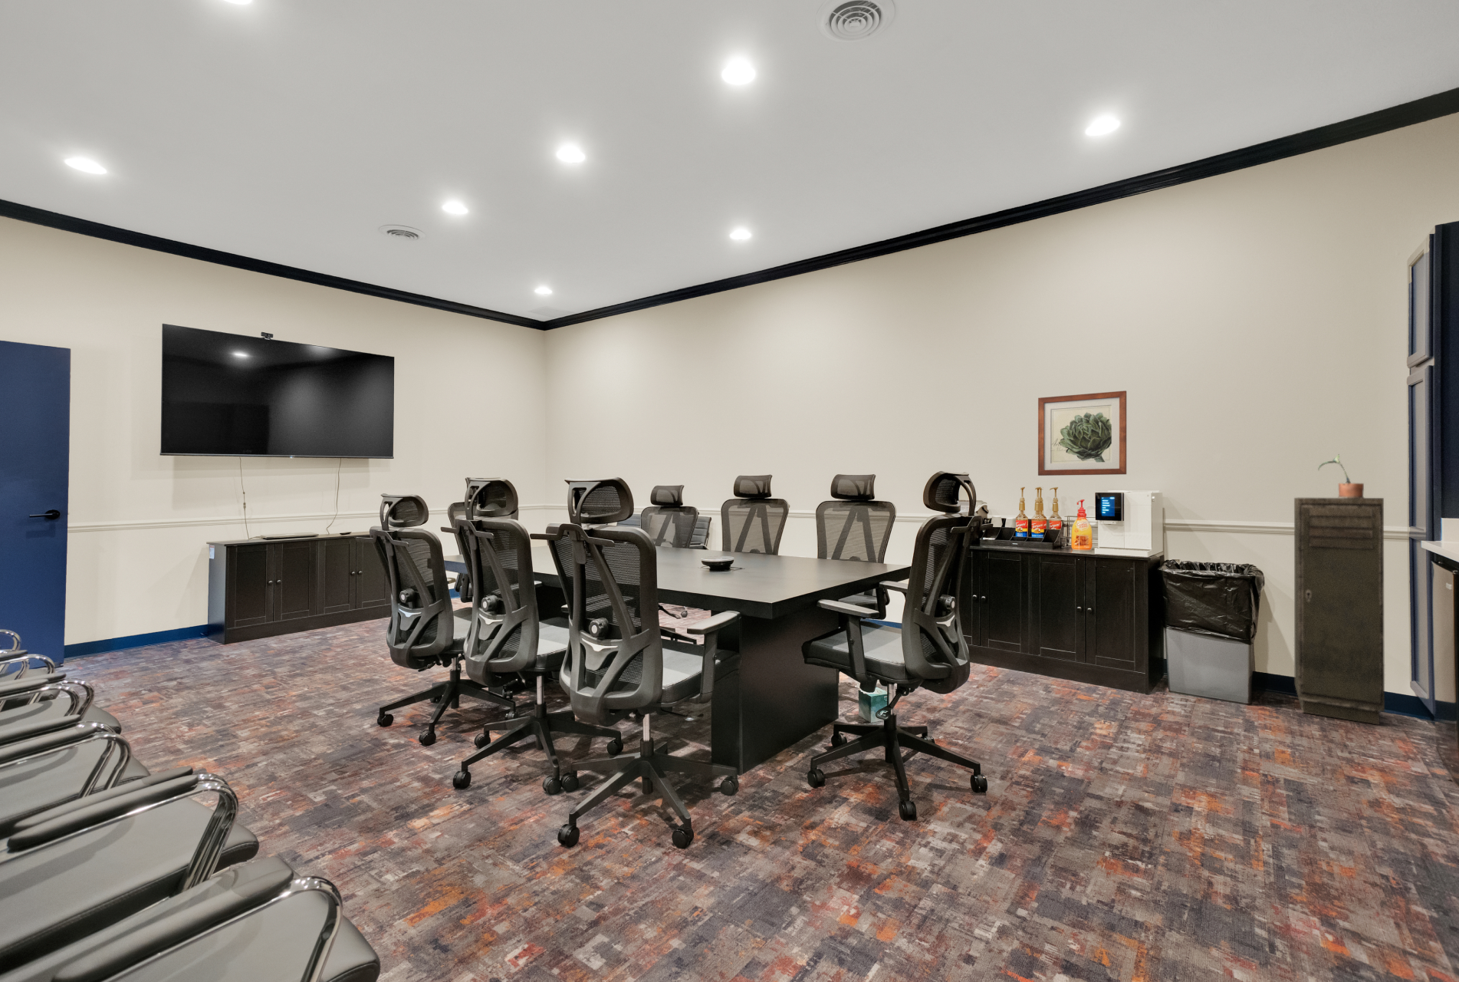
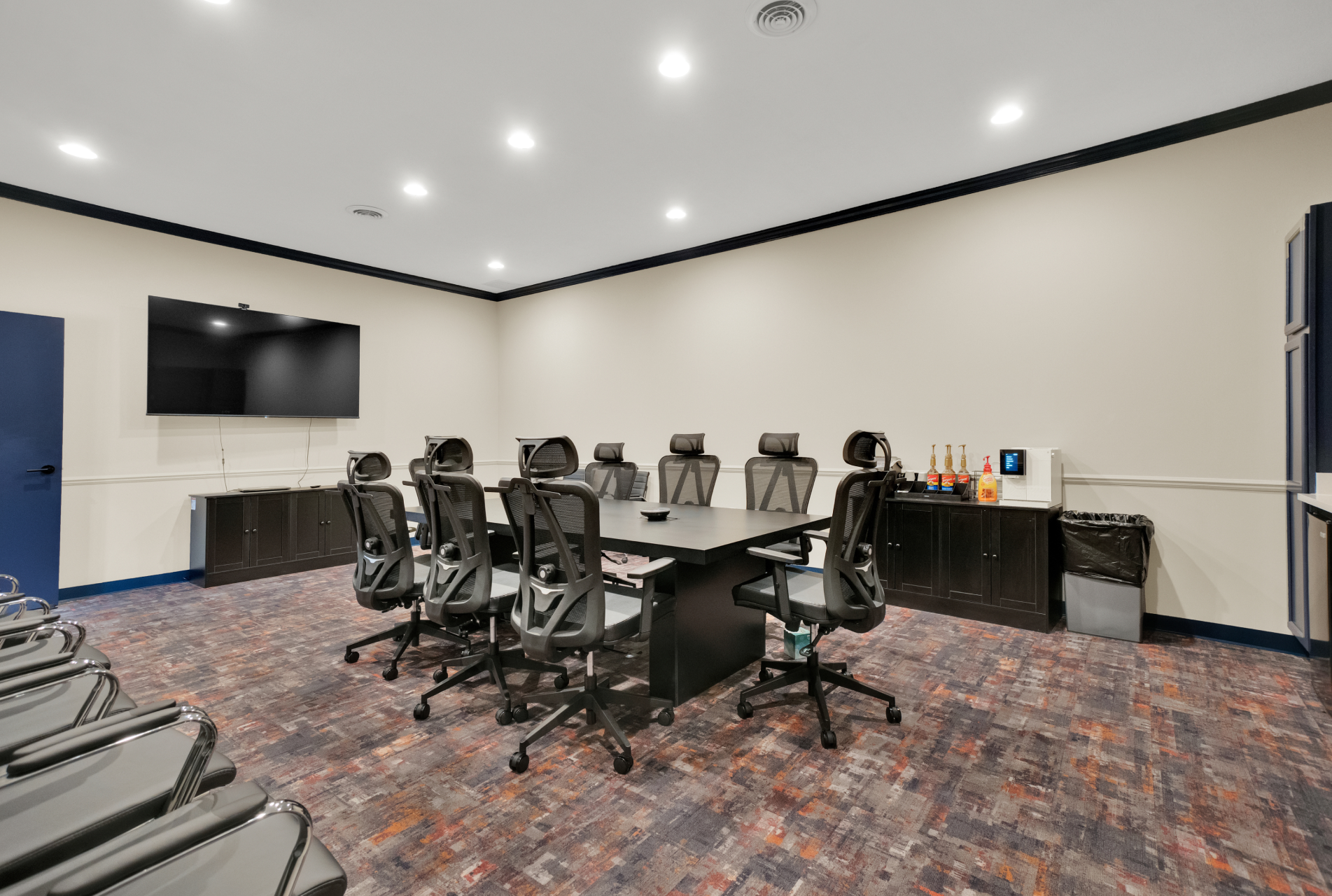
- wall art [1037,390,1127,477]
- potted plant [1318,454,1365,498]
- storage cabinet [1294,498,1386,726]
